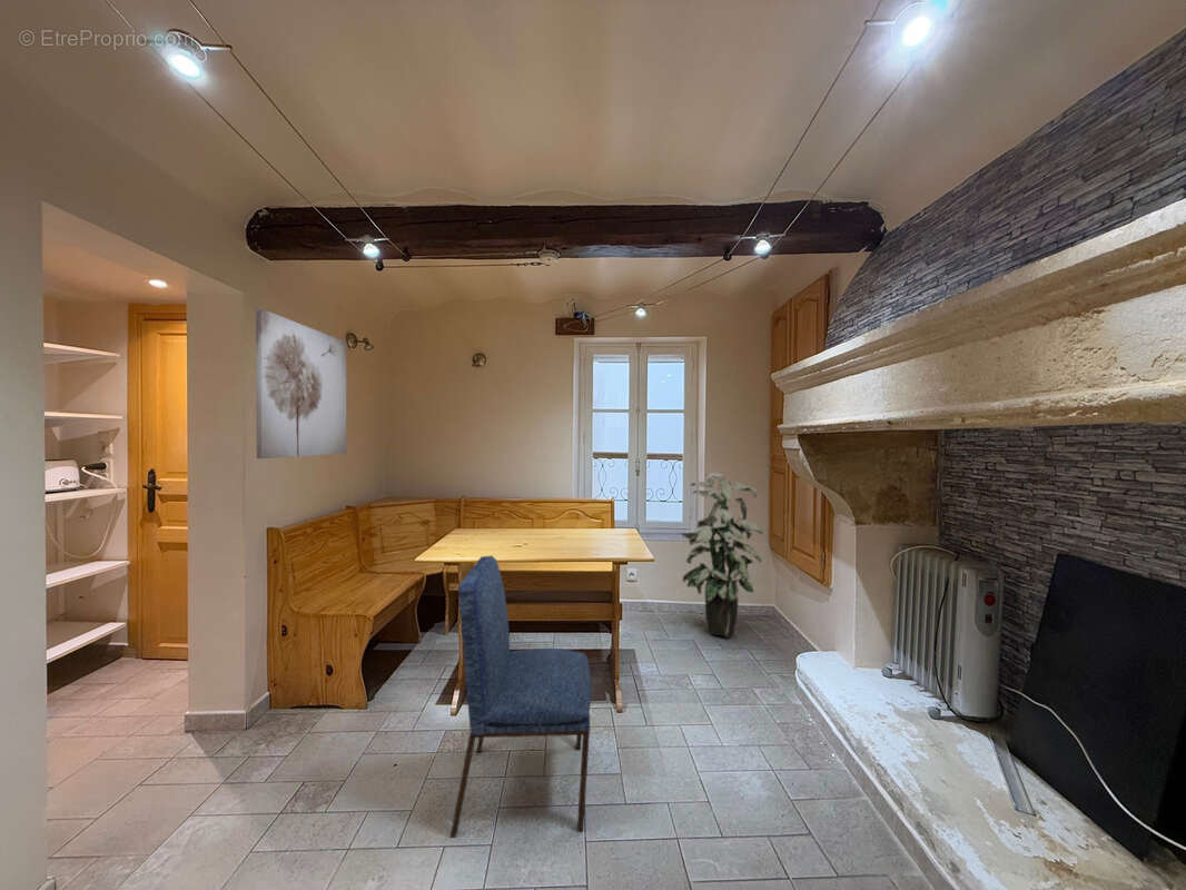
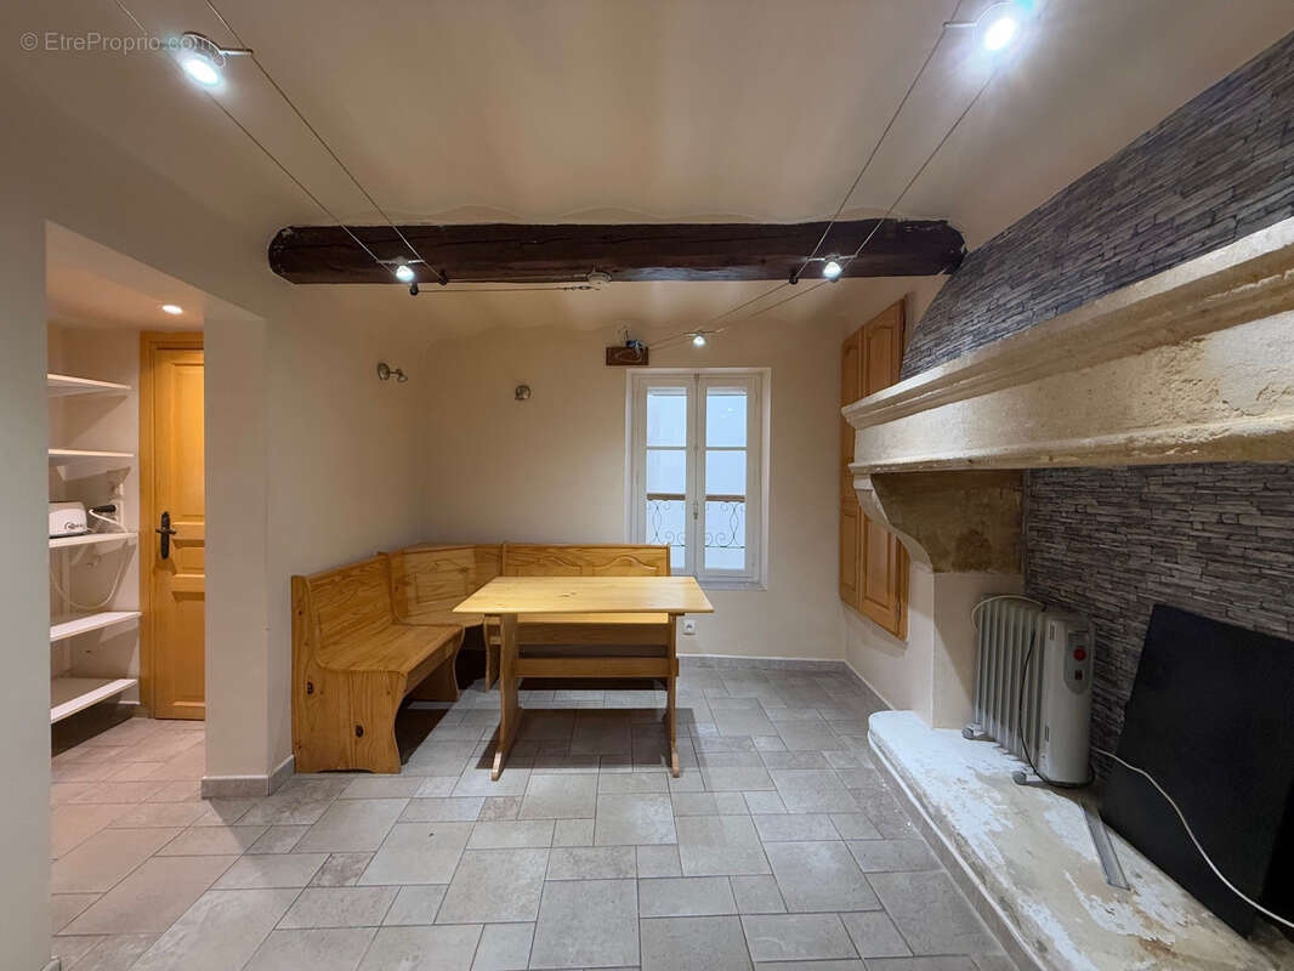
- wall art [255,307,347,459]
- dining chair [448,554,593,839]
- indoor plant [680,472,764,639]
